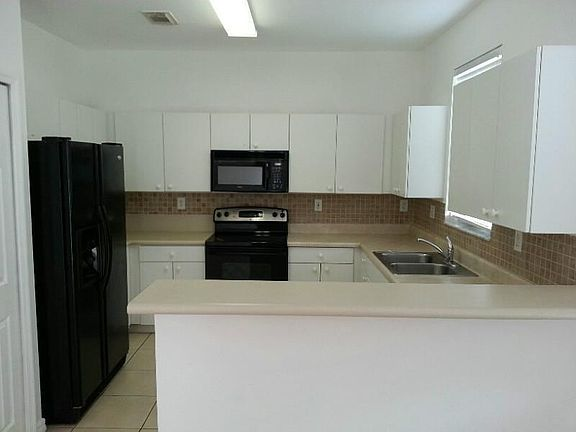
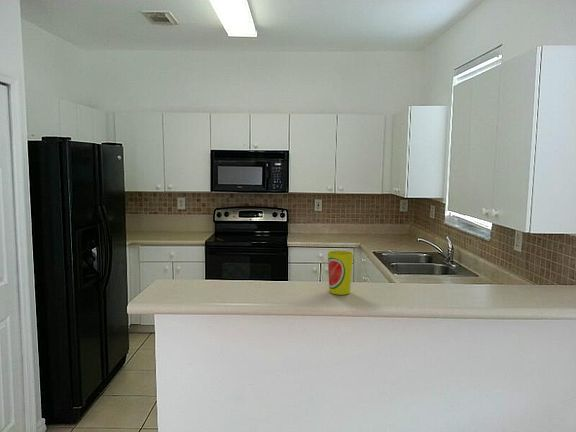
+ cup [327,250,354,296]
